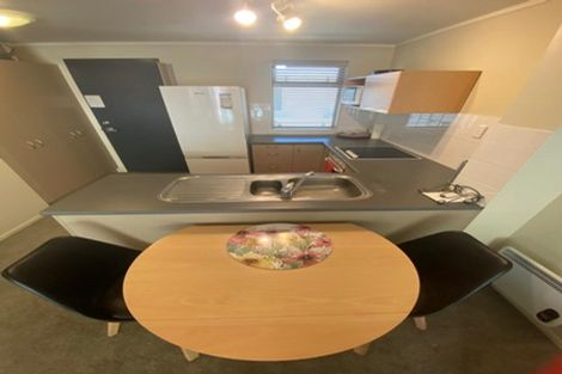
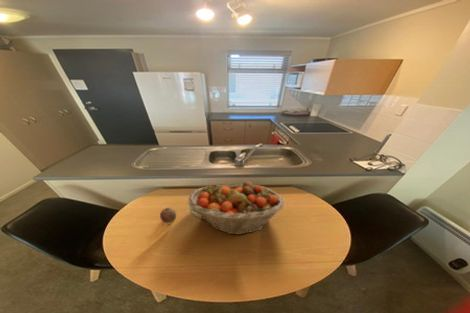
+ fruit basket [187,180,285,236]
+ apple [159,206,177,225]
